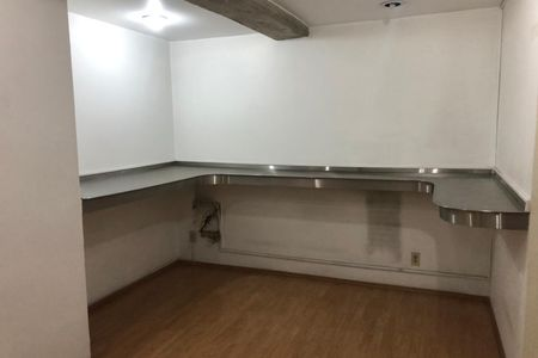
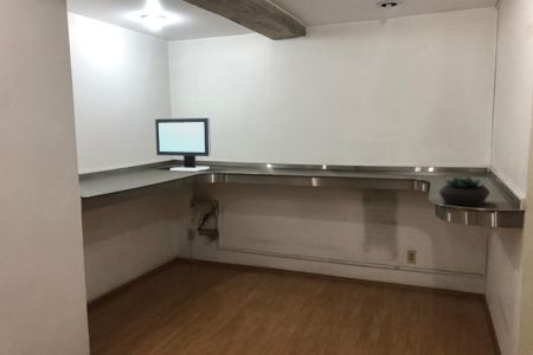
+ computer monitor [154,117,211,173]
+ succulent plant [437,175,492,207]
